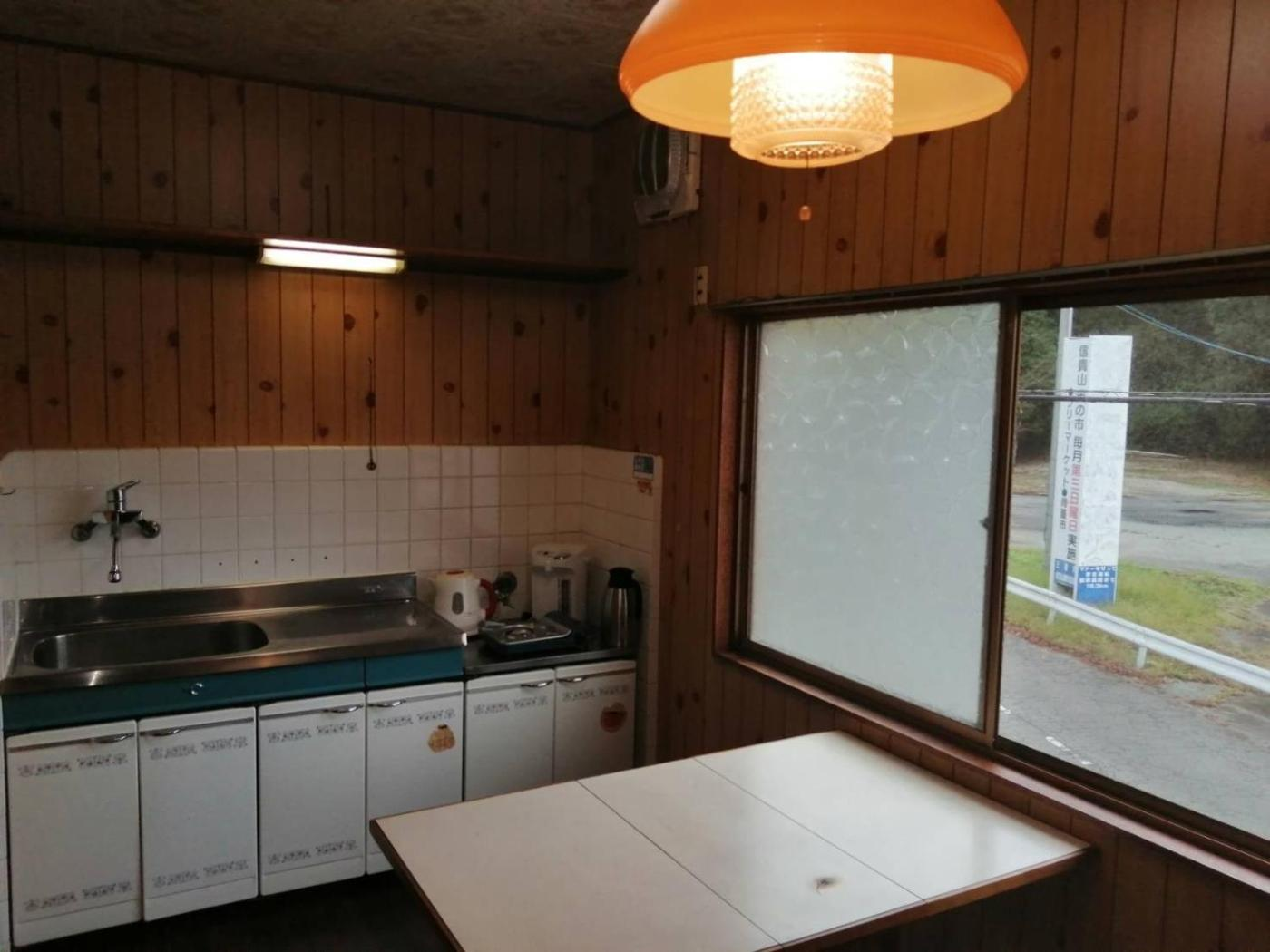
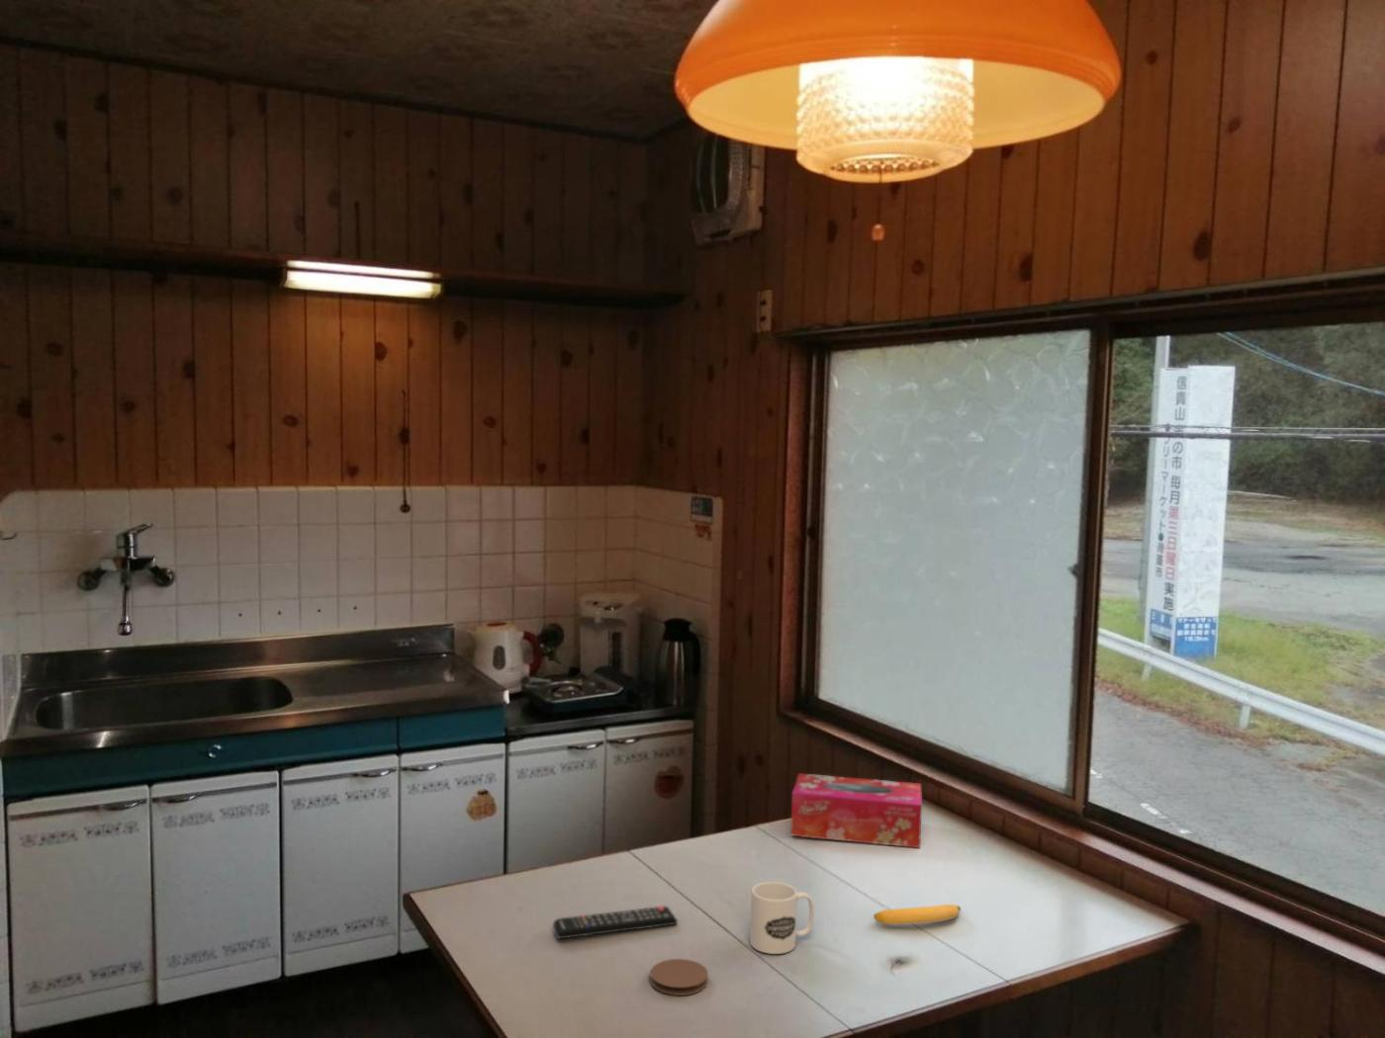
+ mug [749,881,815,955]
+ tissue box [790,772,923,849]
+ coaster [649,958,709,997]
+ banana [872,904,962,926]
+ remote control [553,906,678,940]
